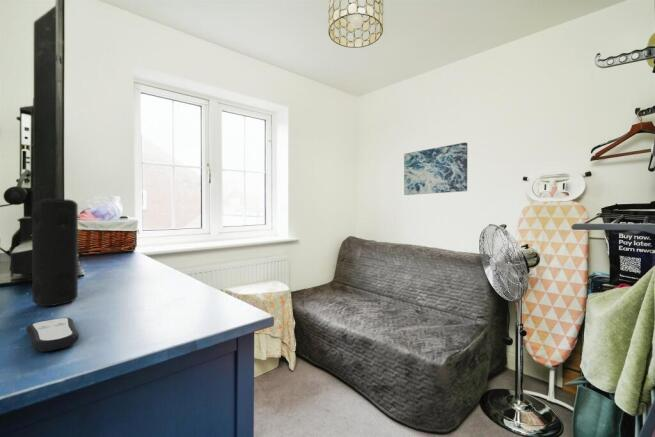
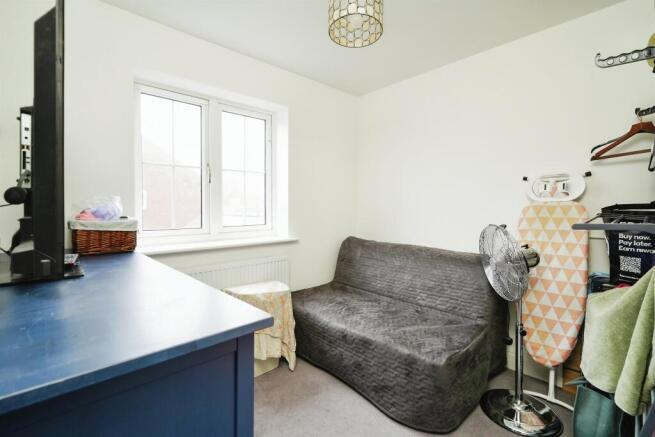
- speaker [30,198,79,307]
- wall art [403,142,468,196]
- remote control [25,317,80,353]
